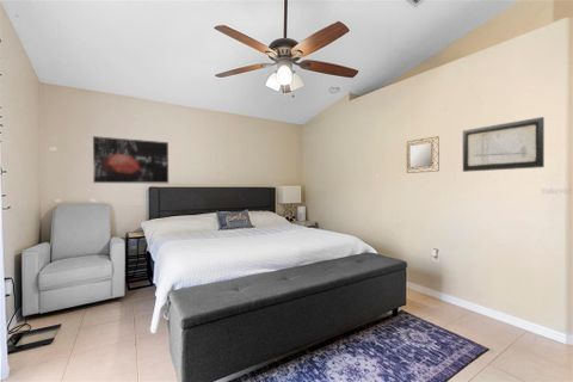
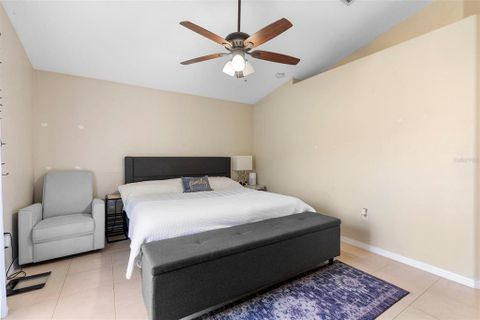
- home mirror [406,135,440,174]
- wall art [462,116,546,173]
- wall art [92,135,170,184]
